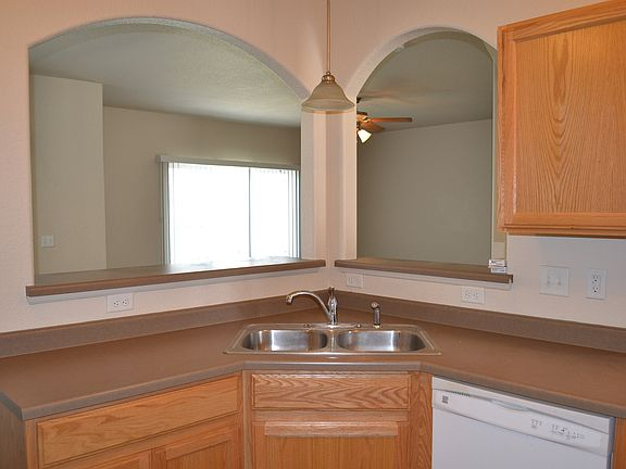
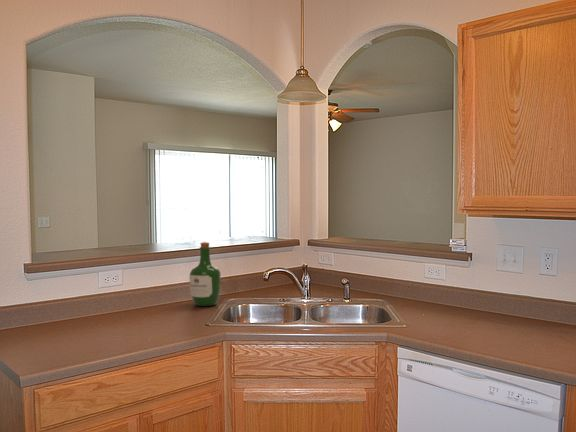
+ wine bottle [189,241,221,307]
